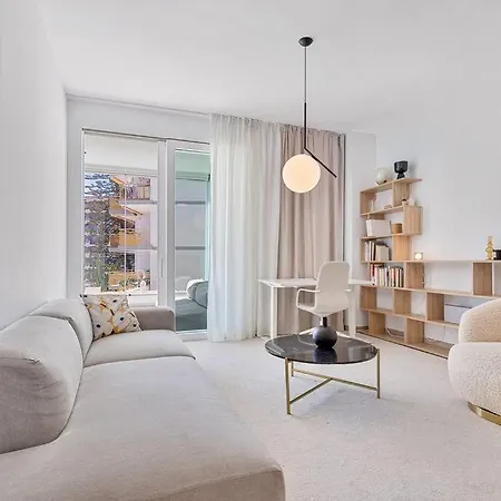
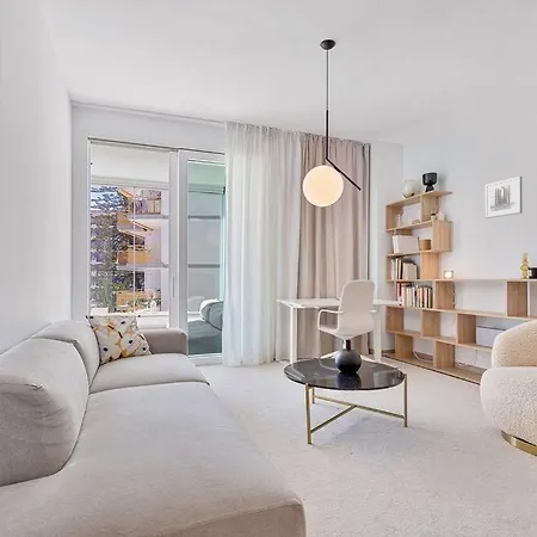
+ wall art [483,175,523,220]
